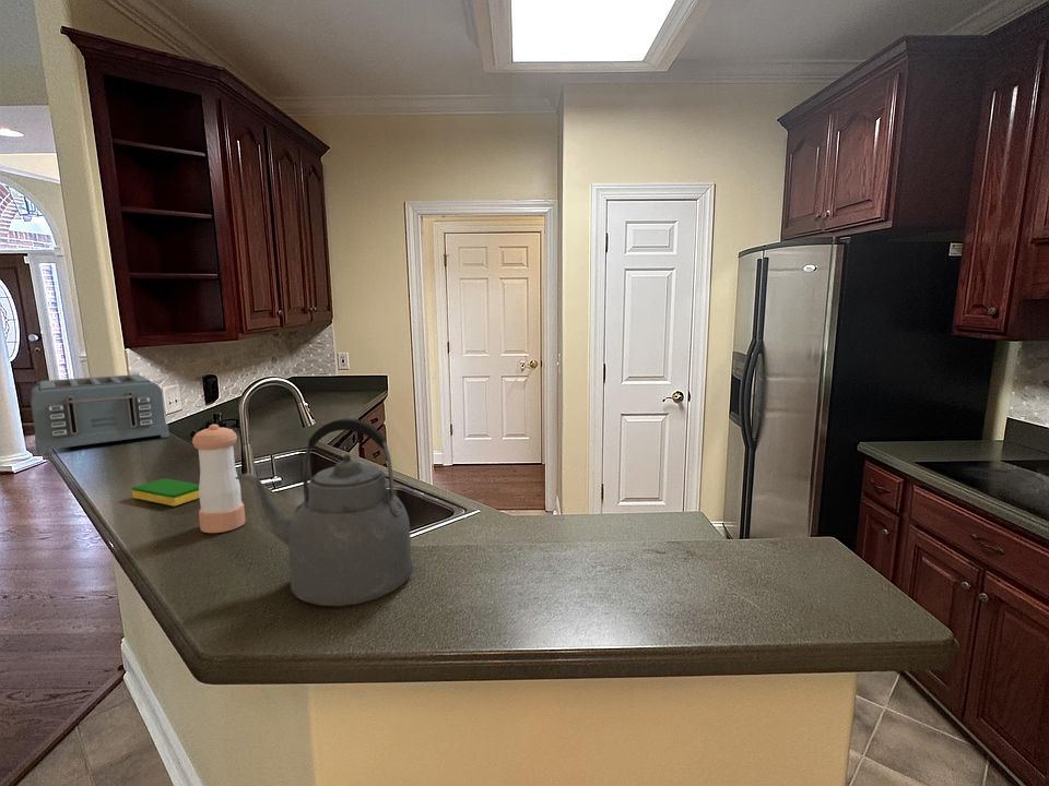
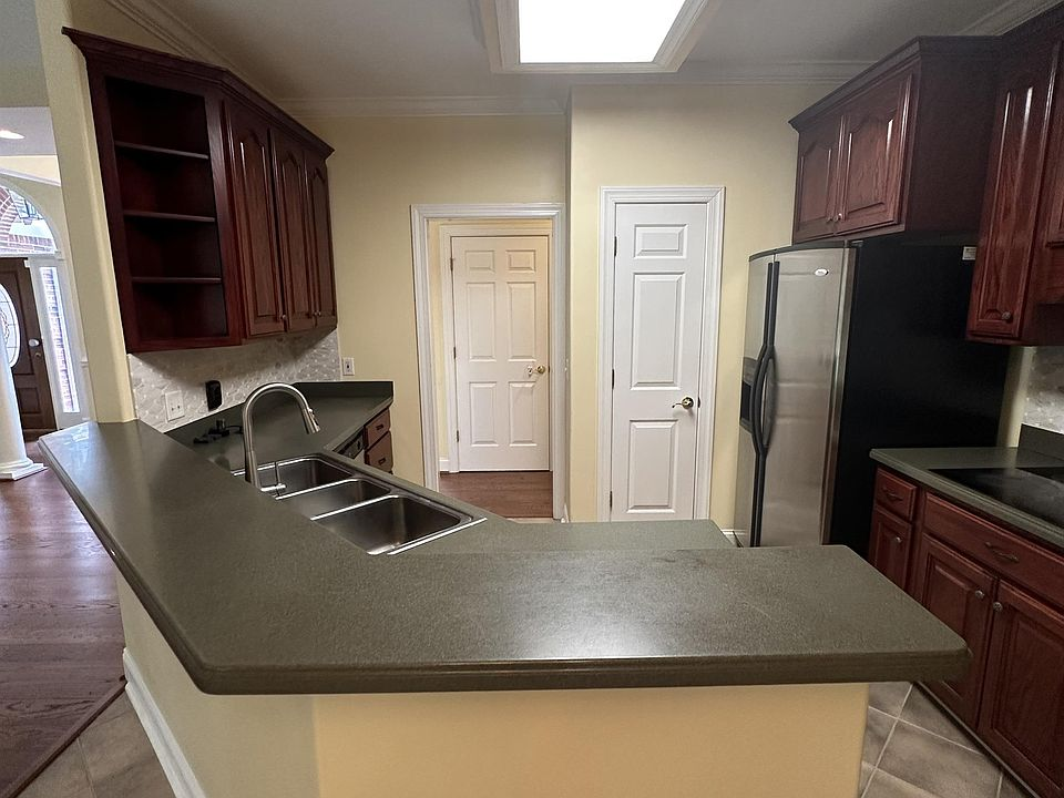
- dish sponge [131,477,200,508]
- kettle [236,417,413,607]
- toaster [30,373,170,455]
- pepper shaker [191,424,247,534]
